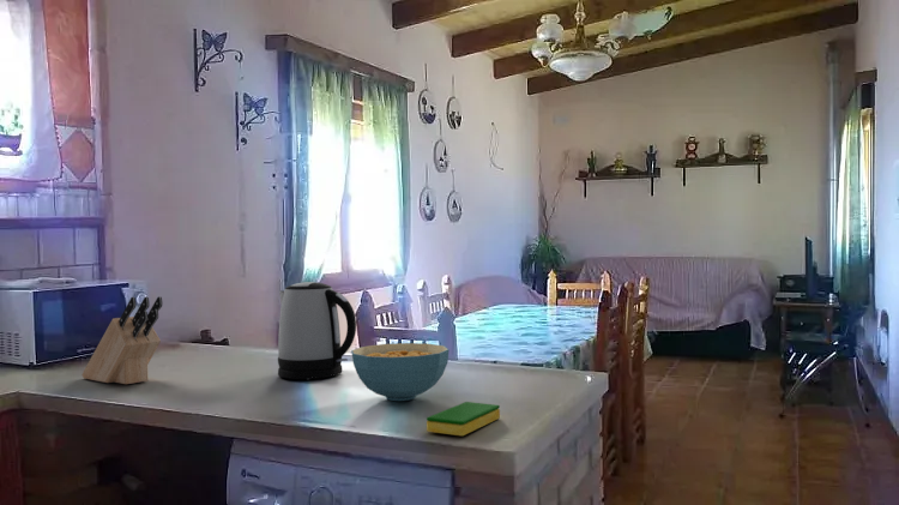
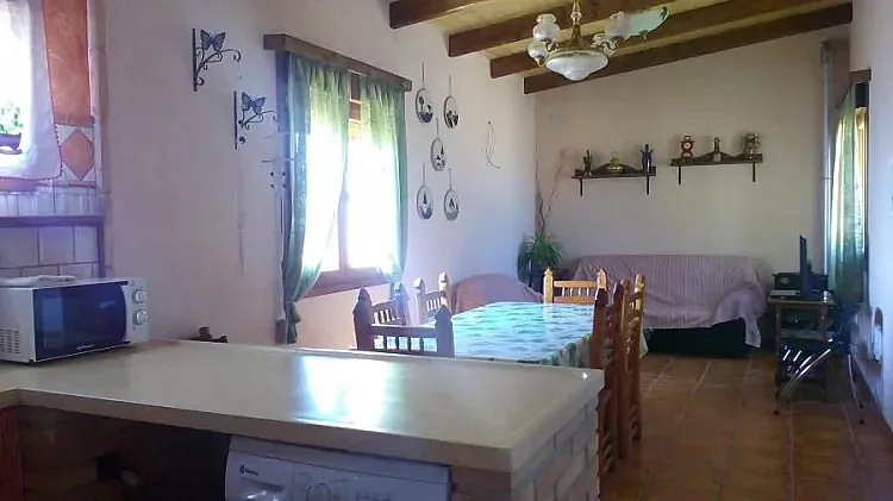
- kettle [277,281,357,380]
- knife block [80,295,163,385]
- dish sponge [426,401,501,438]
- cereal bowl [350,342,451,402]
